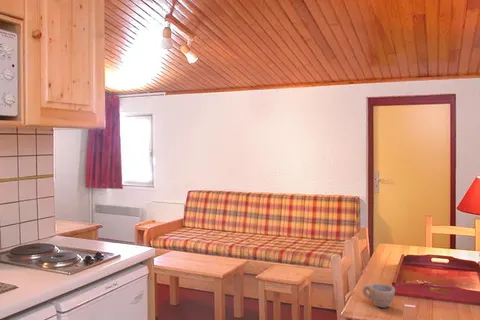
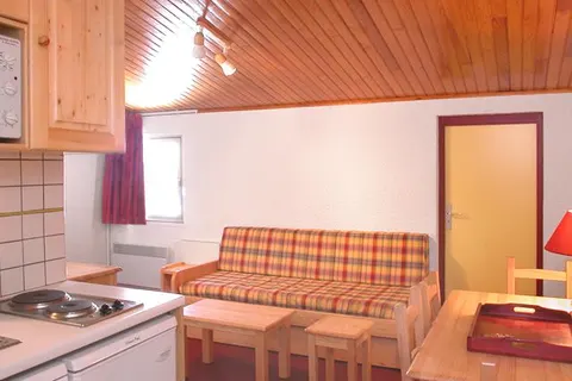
- cup [361,283,396,309]
